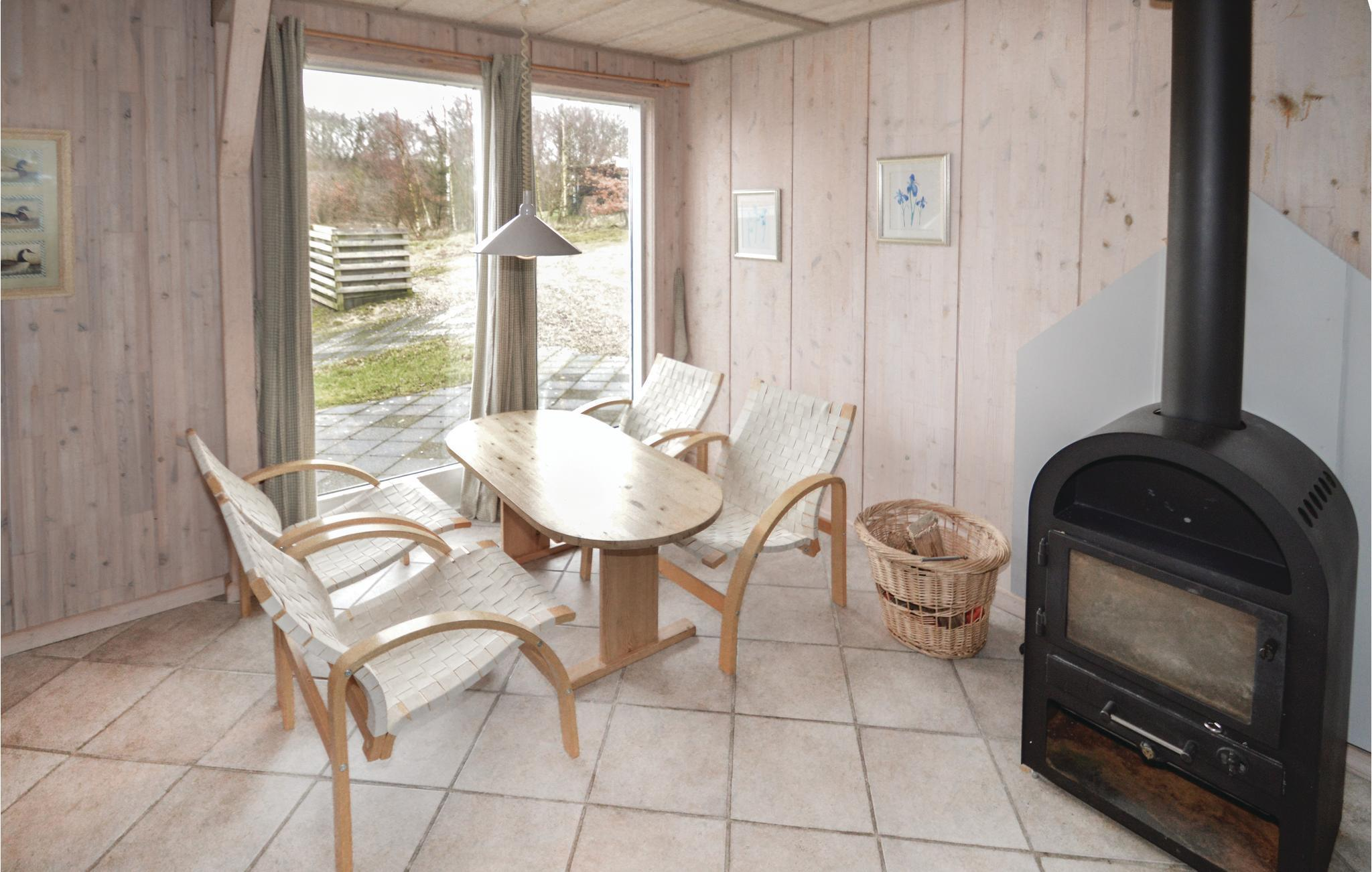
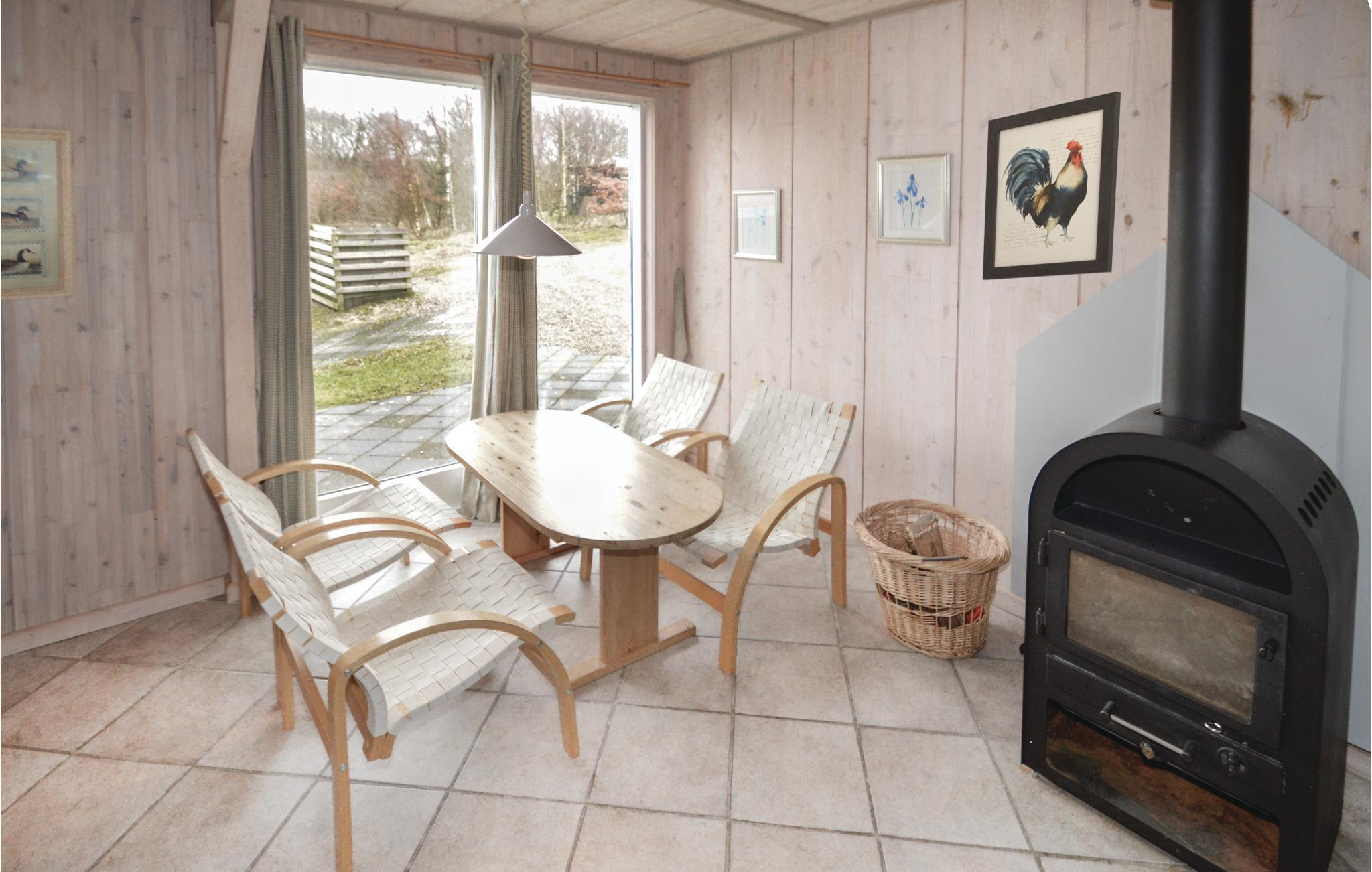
+ wall art [982,91,1121,281]
